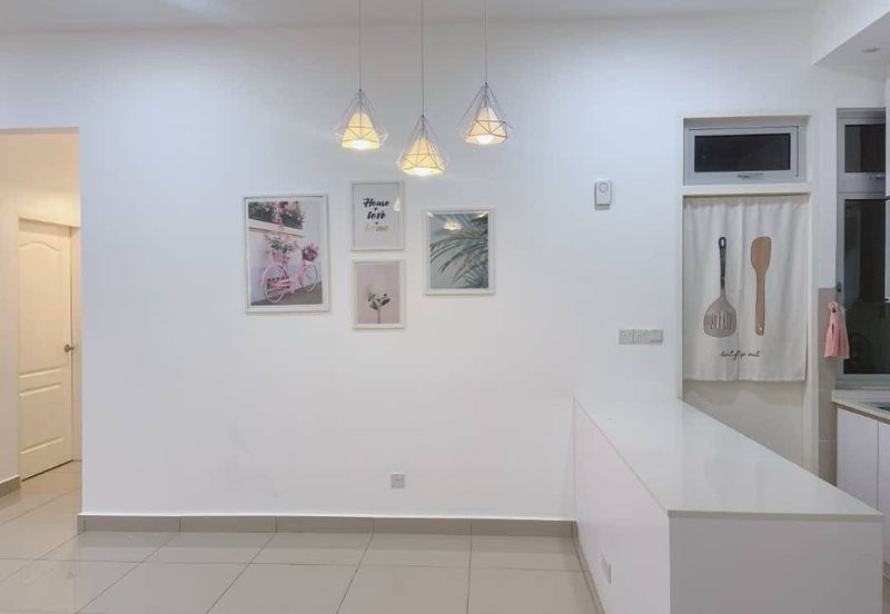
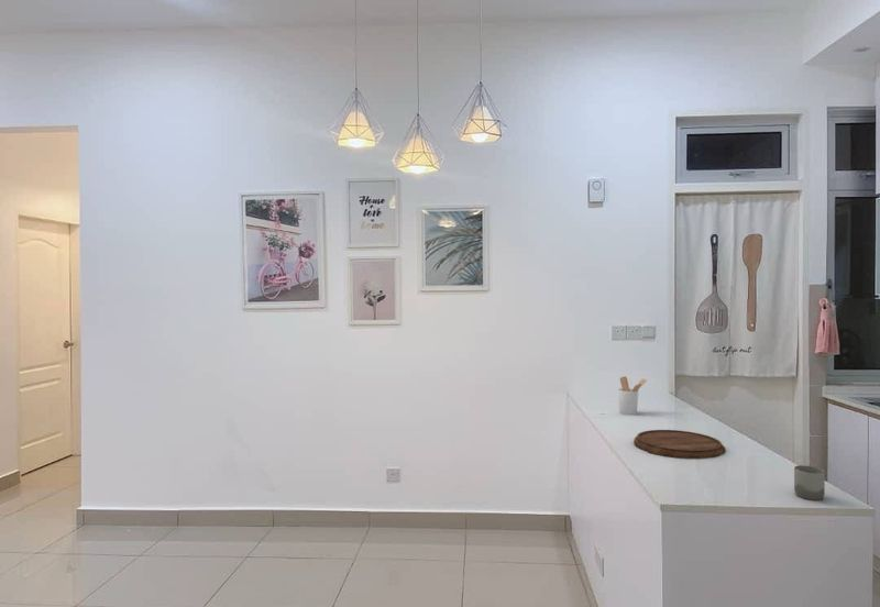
+ utensil holder [617,375,648,416]
+ cup [793,464,826,501]
+ cutting board [632,429,726,460]
